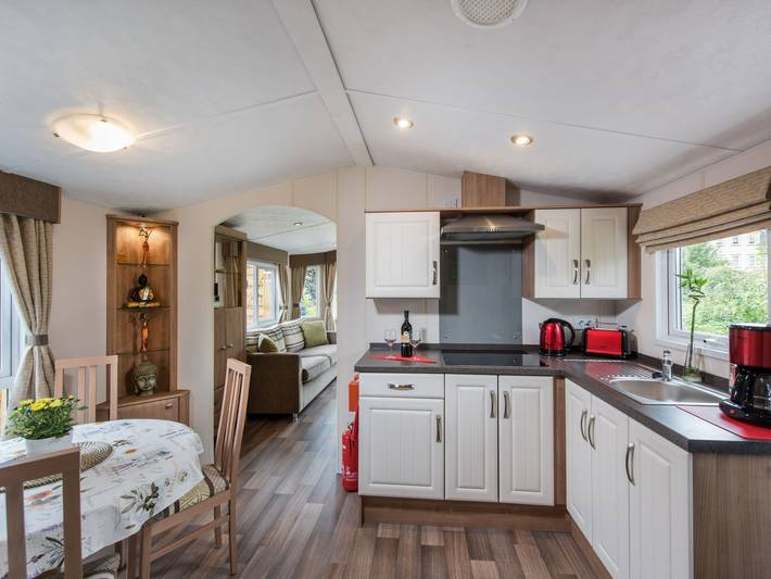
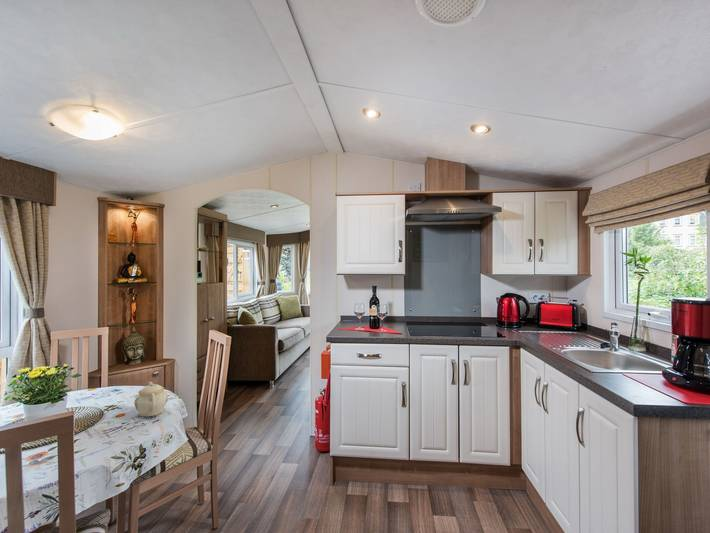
+ teapot [133,381,169,418]
